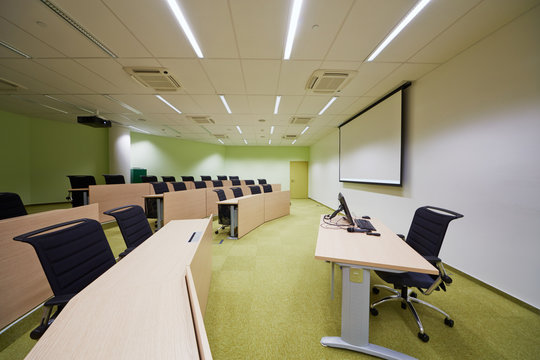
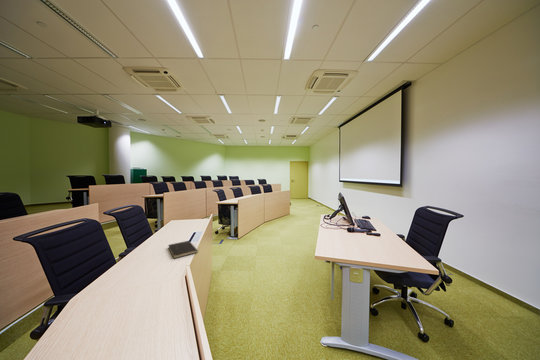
+ hardcover book [167,240,199,260]
